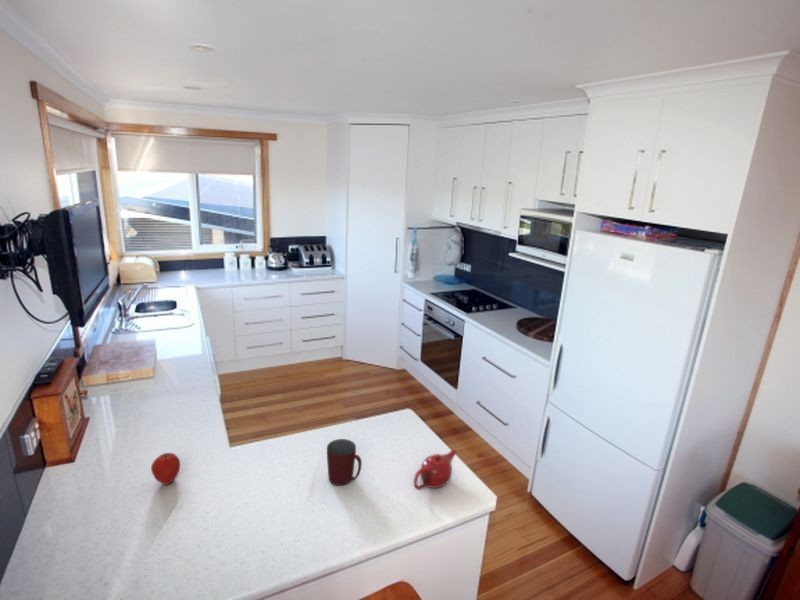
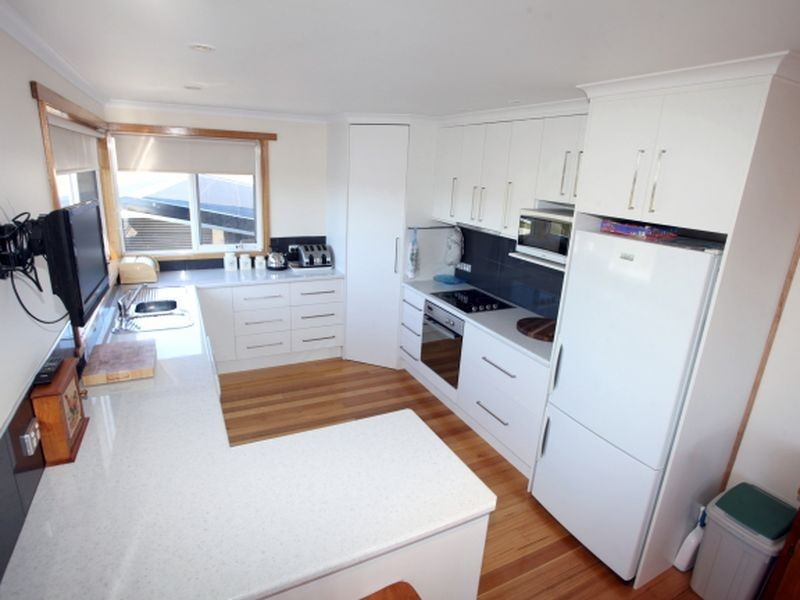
- teapot [413,448,458,491]
- mug [326,438,363,487]
- fruit [150,452,181,486]
